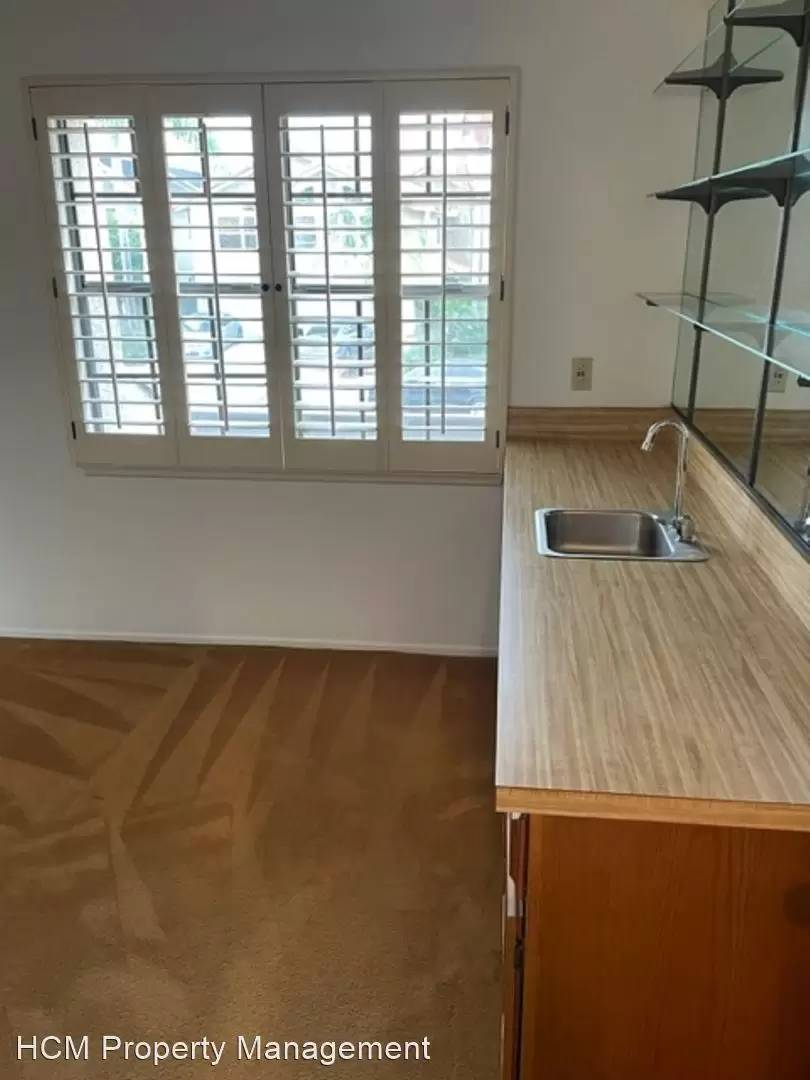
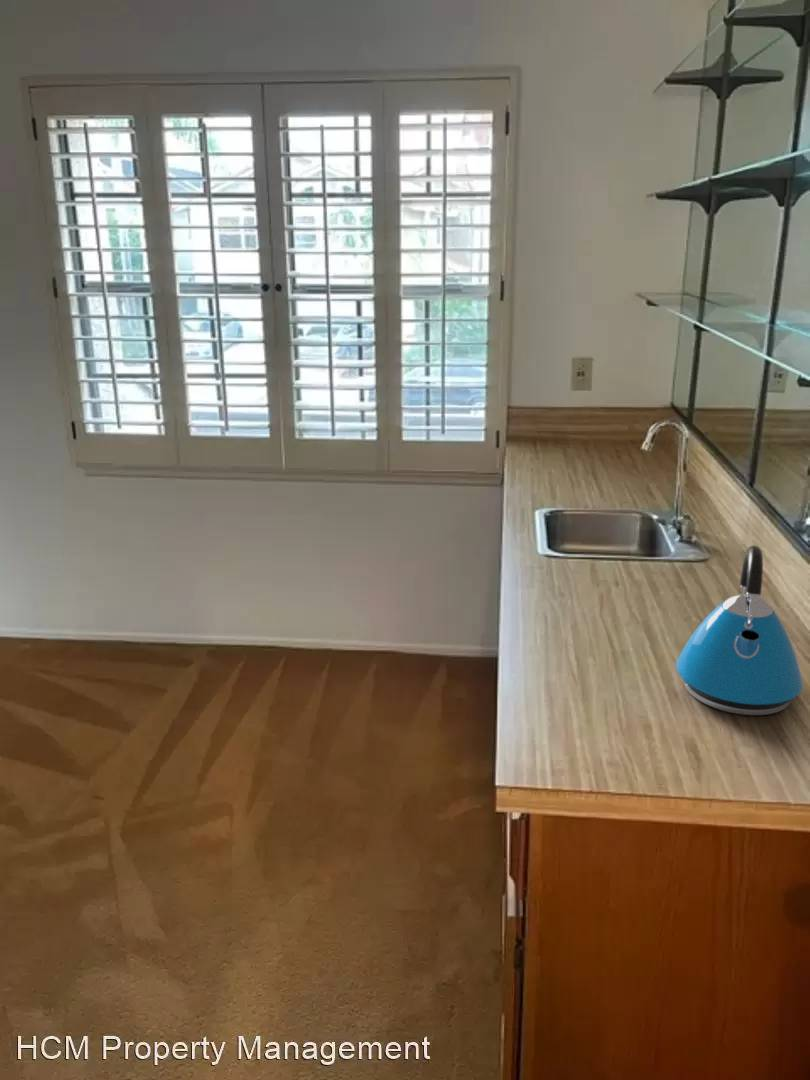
+ kettle [675,545,804,716]
